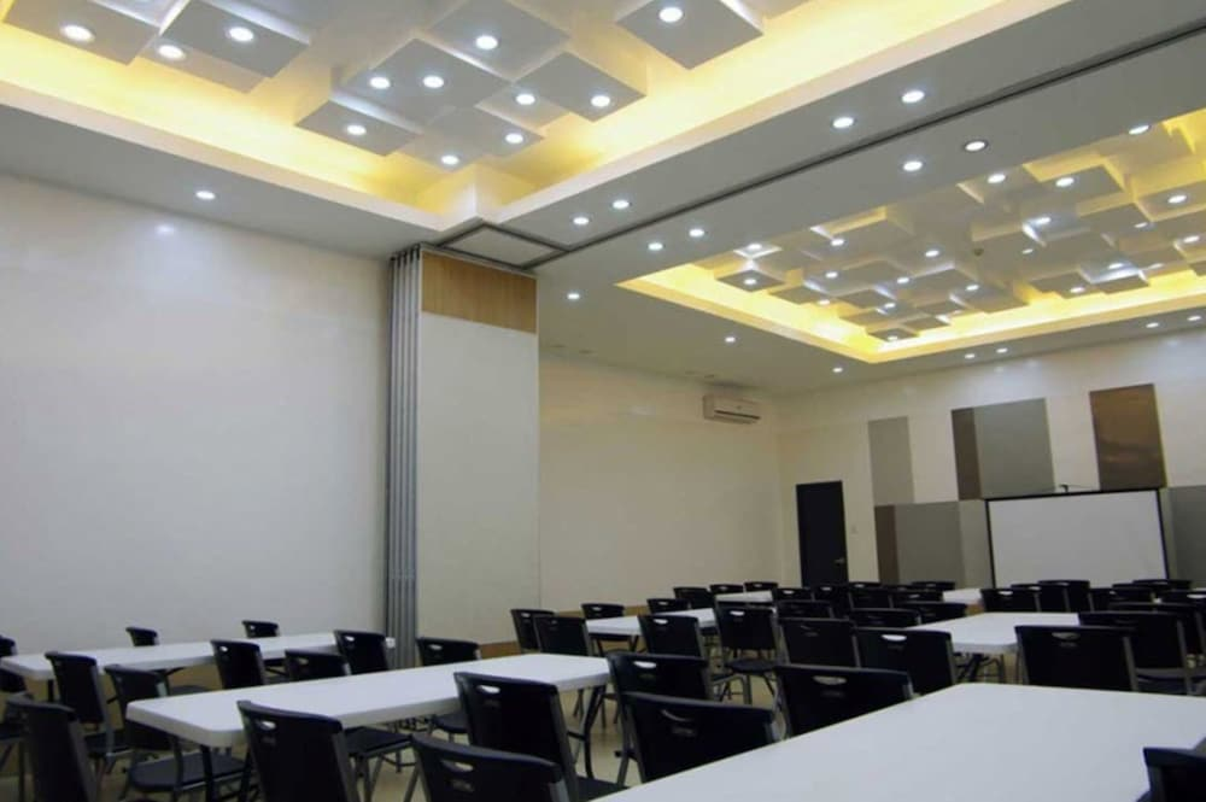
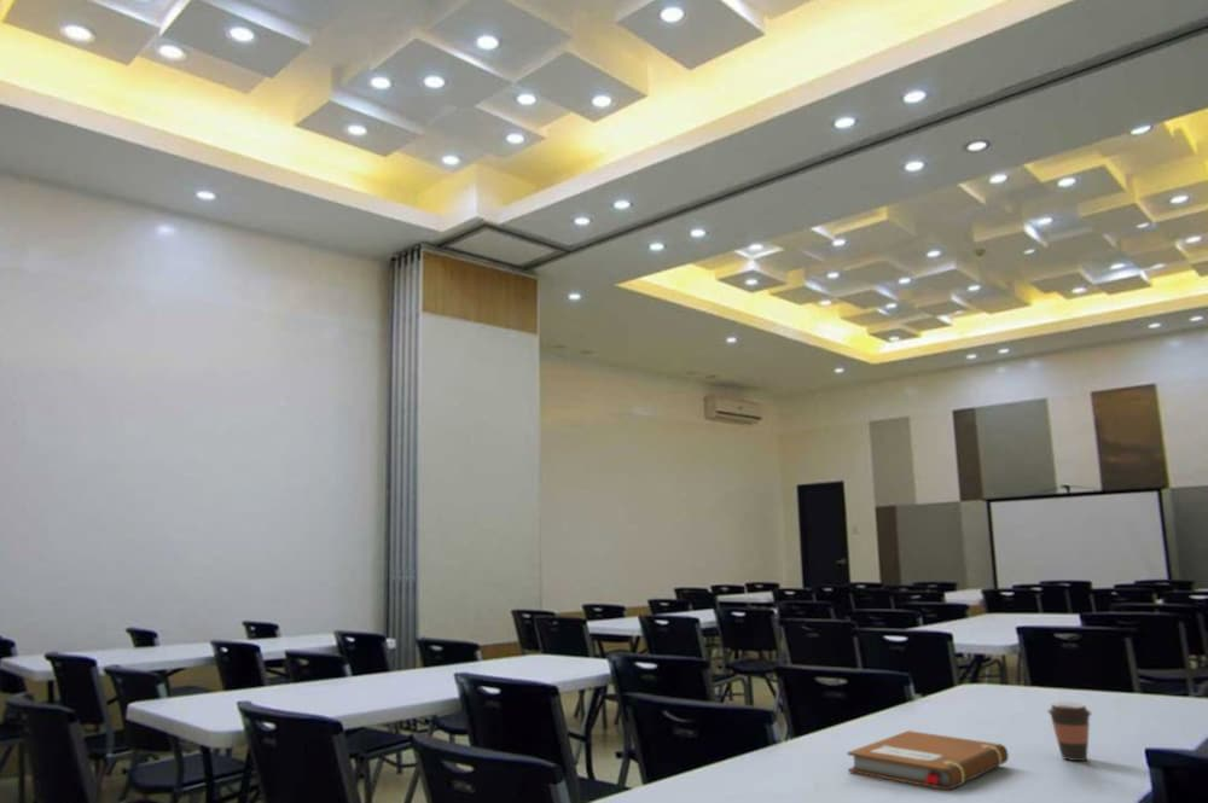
+ coffee cup [1046,700,1093,762]
+ notebook [846,729,1010,791]
